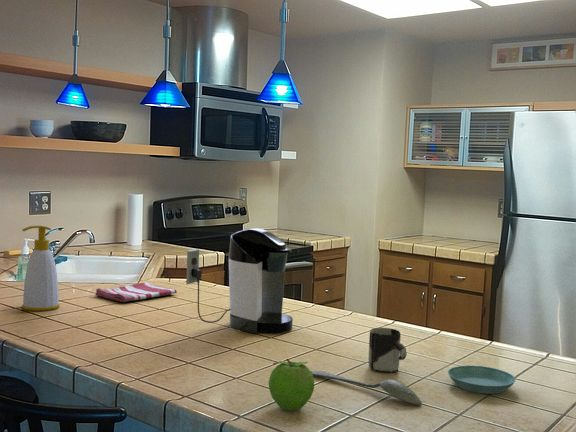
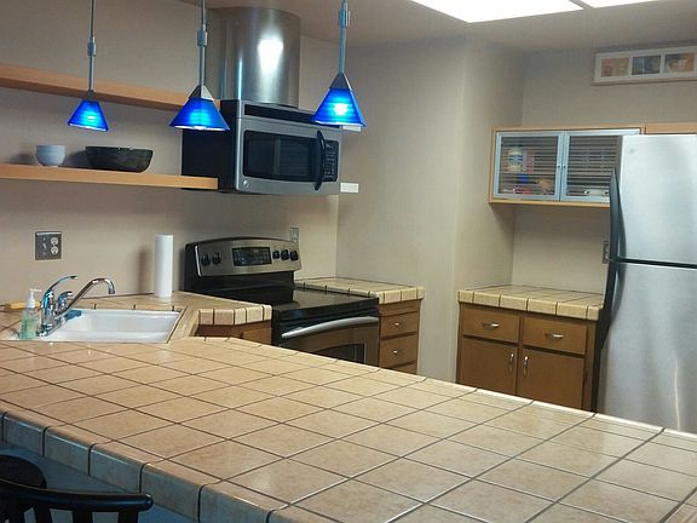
- spoon [311,370,423,406]
- cup [367,327,407,374]
- coffee maker [185,227,294,334]
- saucer [447,365,516,395]
- soap bottle [21,225,61,312]
- dish towel [95,282,178,303]
- fruit [268,358,315,412]
